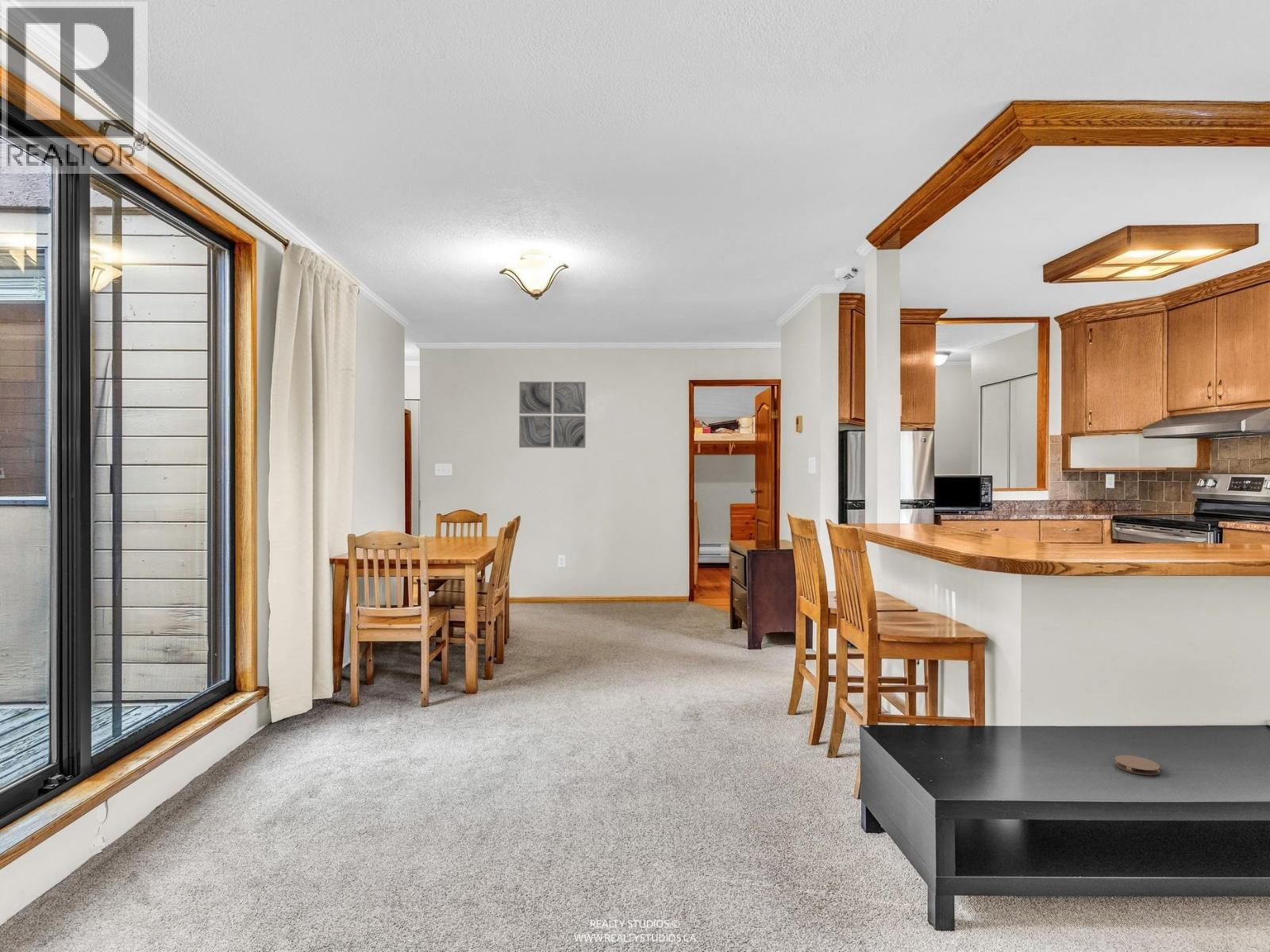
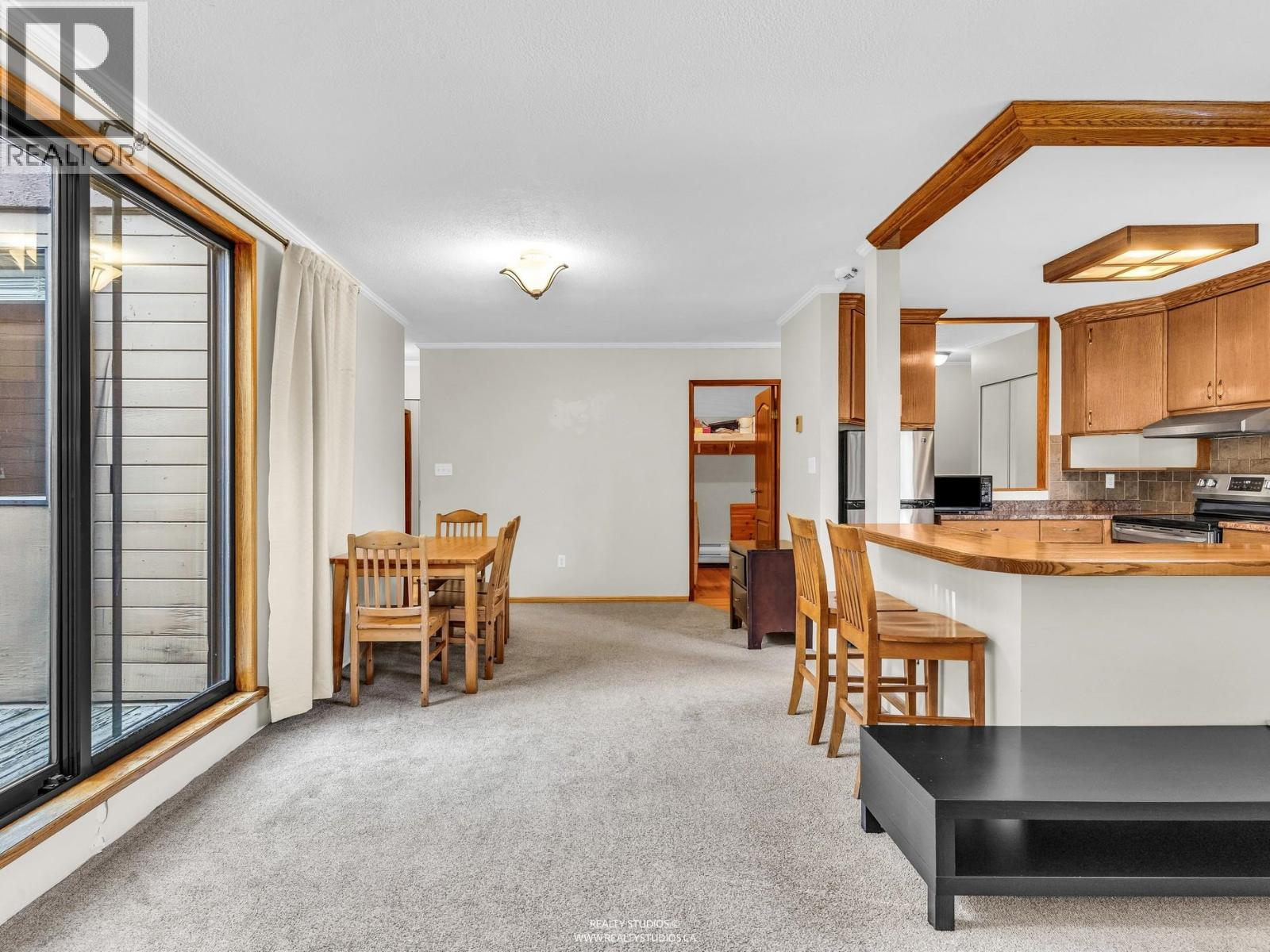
- coaster [1114,754,1160,776]
- wall art [518,381,587,449]
